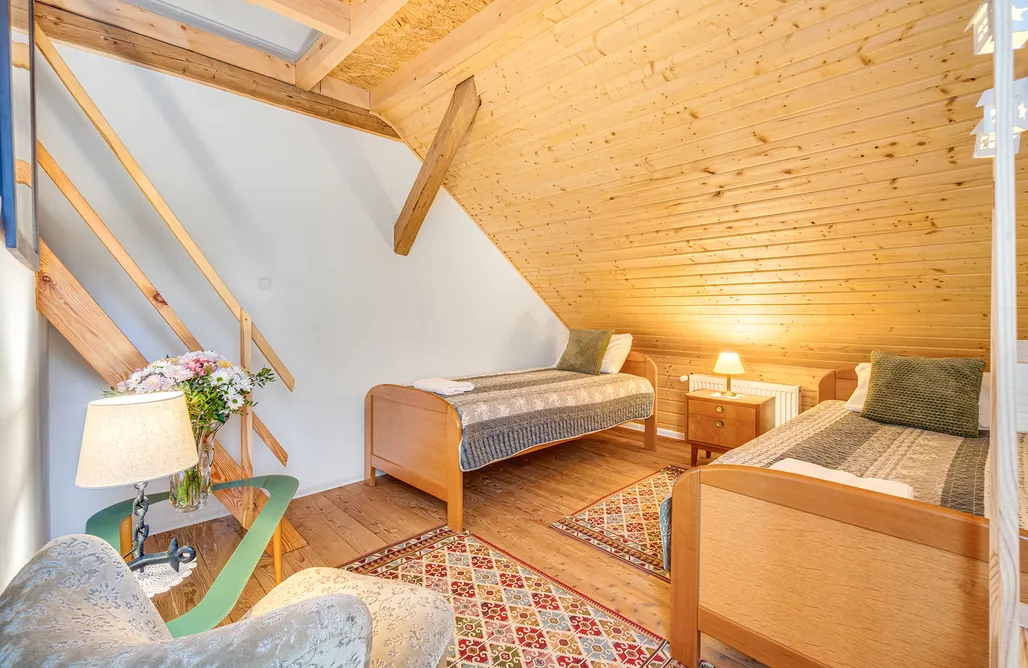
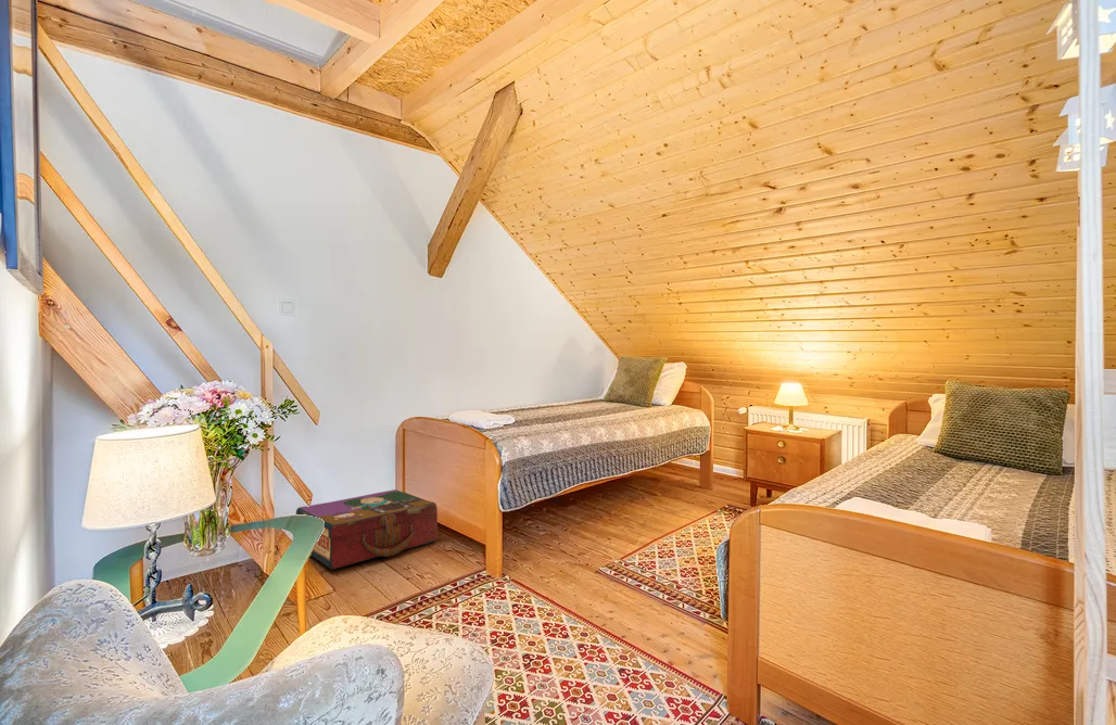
+ suitcase [295,488,439,570]
